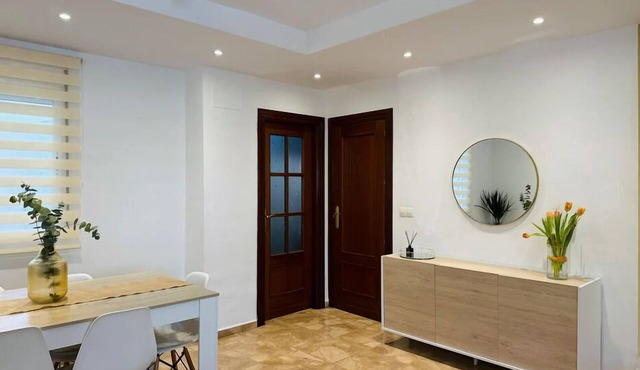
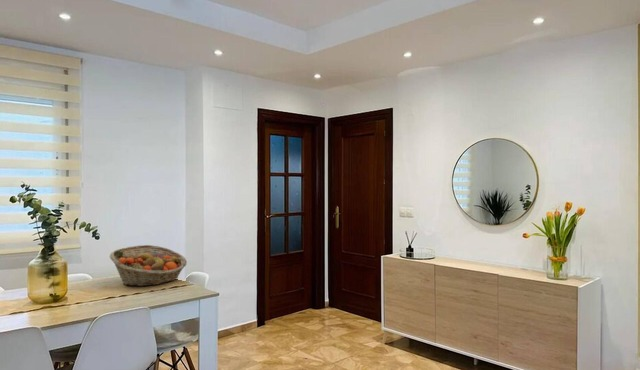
+ fruit basket [109,244,188,287]
